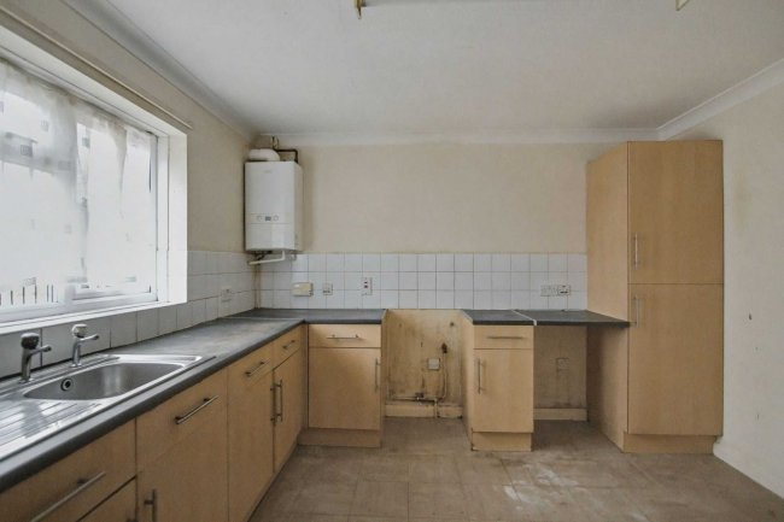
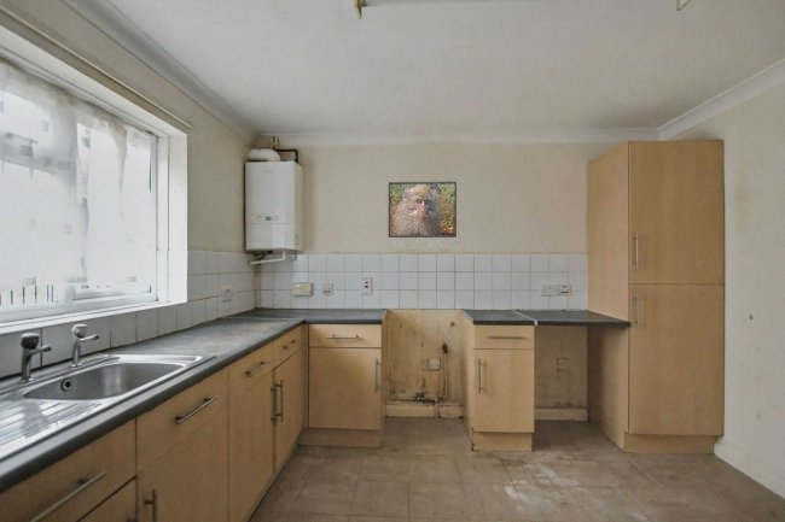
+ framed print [388,181,458,239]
